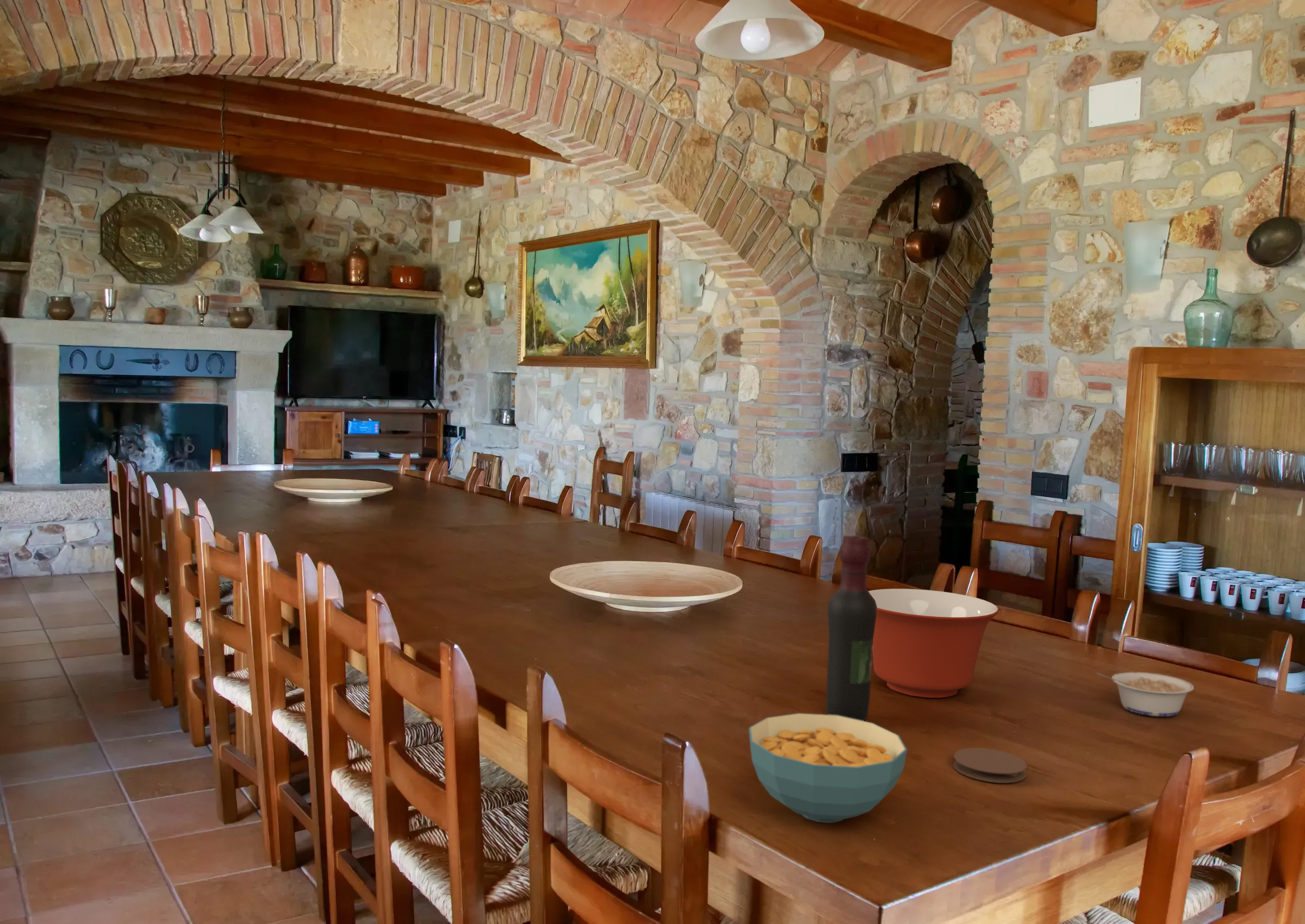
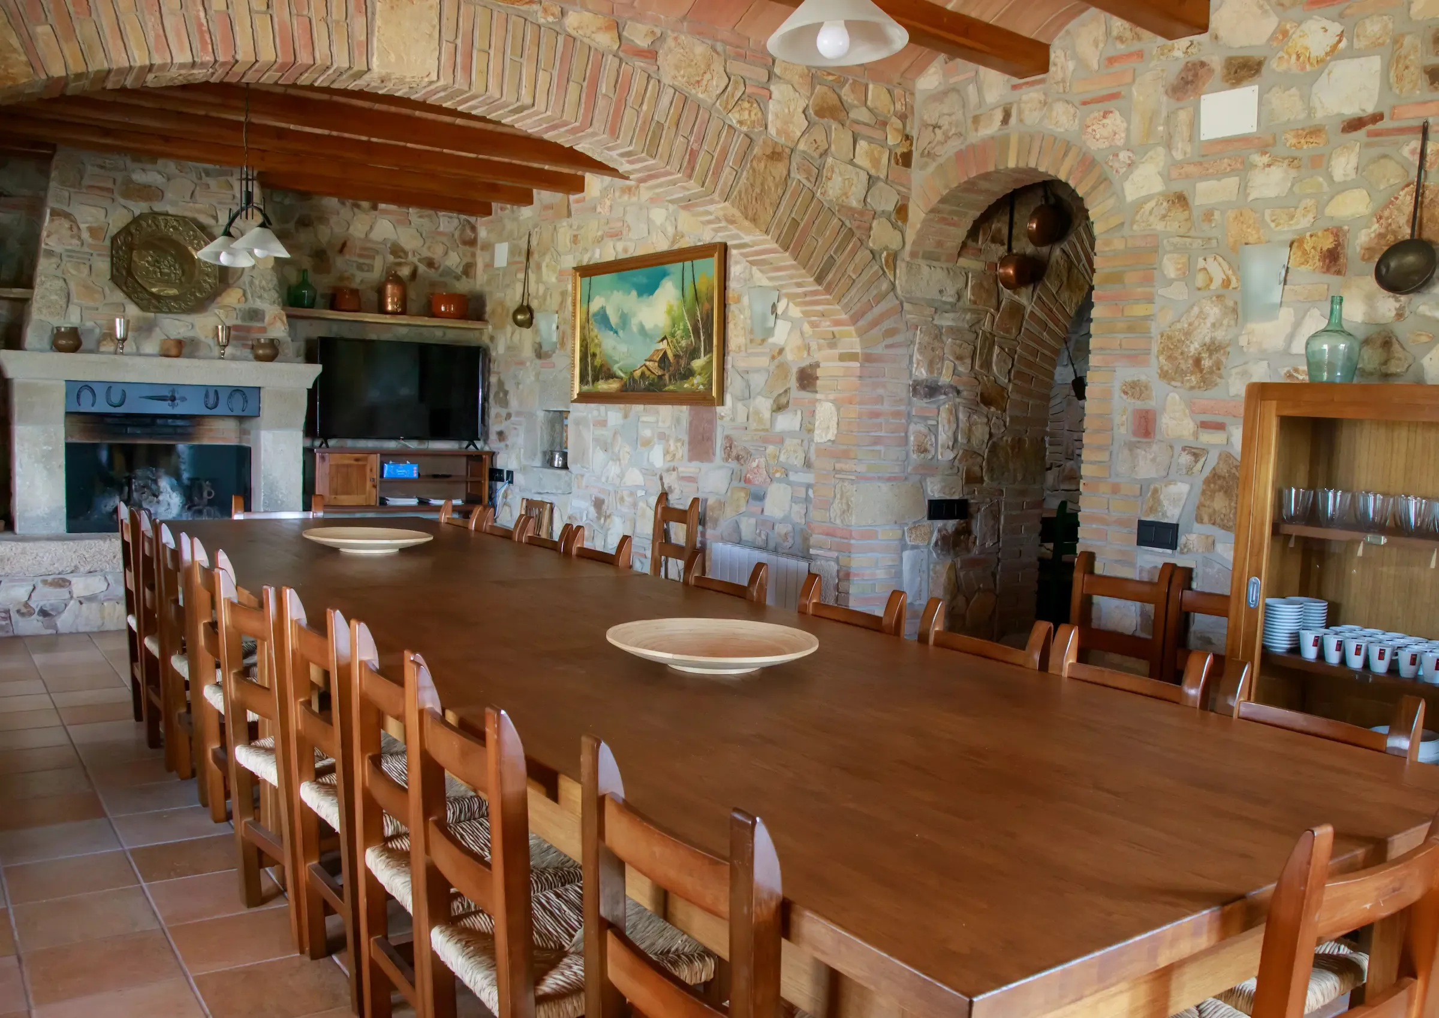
- coaster [953,747,1027,783]
- mixing bowl [868,588,999,698]
- cereal bowl [748,713,908,823]
- legume [1096,672,1194,717]
- wine bottle [825,535,877,721]
